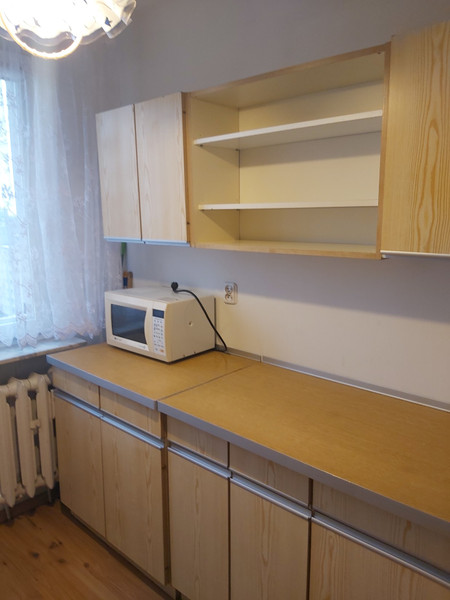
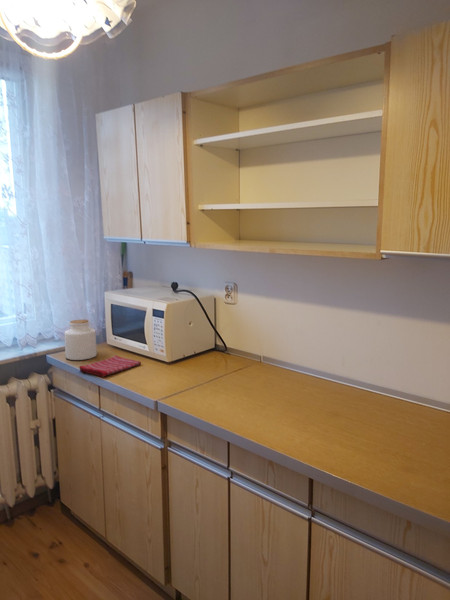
+ jar [63,319,98,361]
+ dish towel [78,355,142,378]
